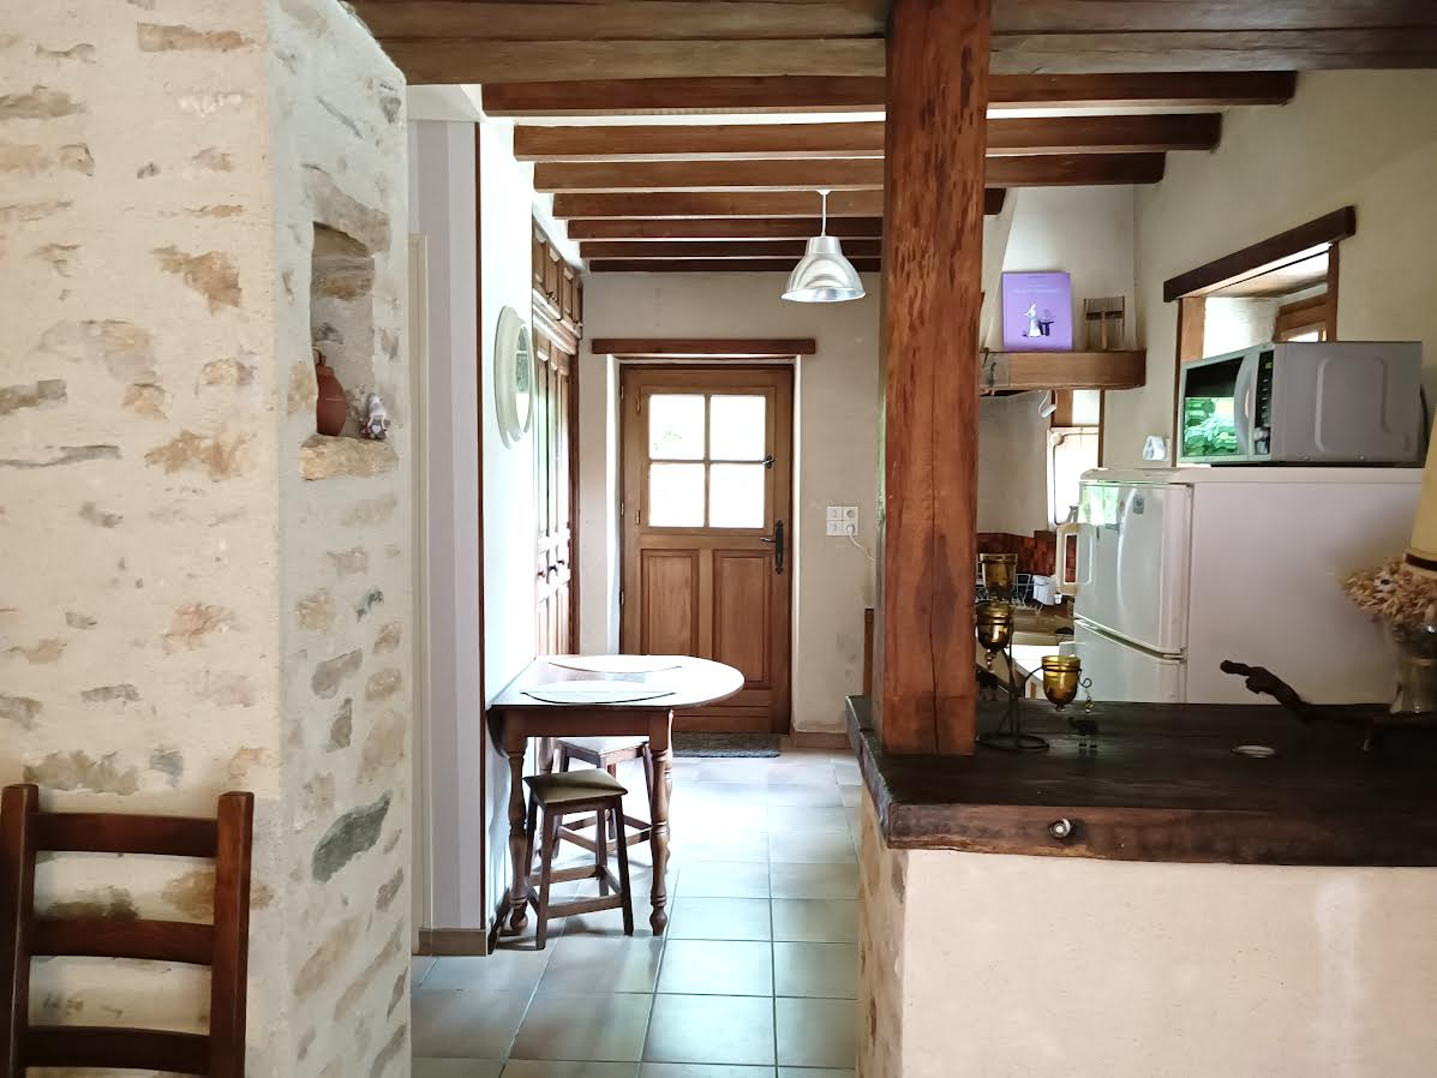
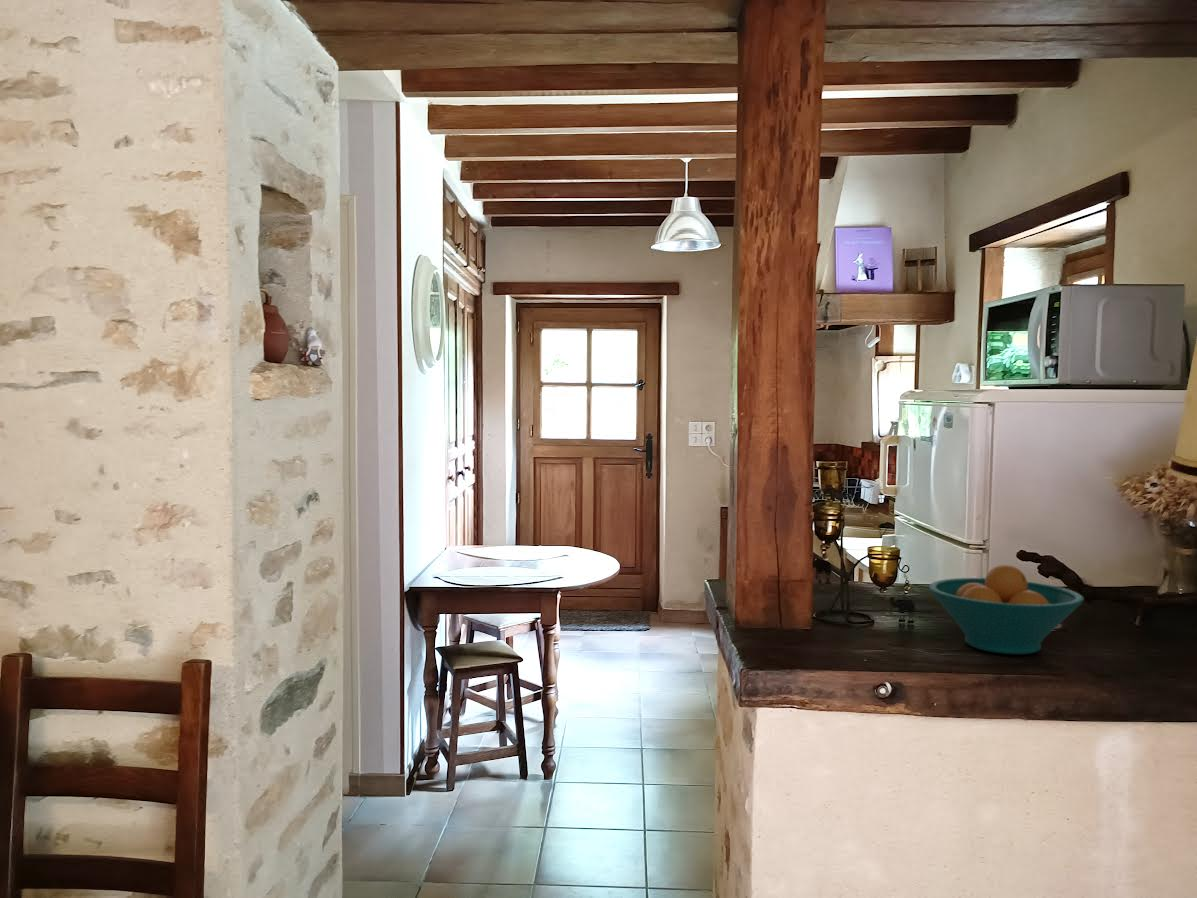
+ fruit bowl [928,564,1085,655]
